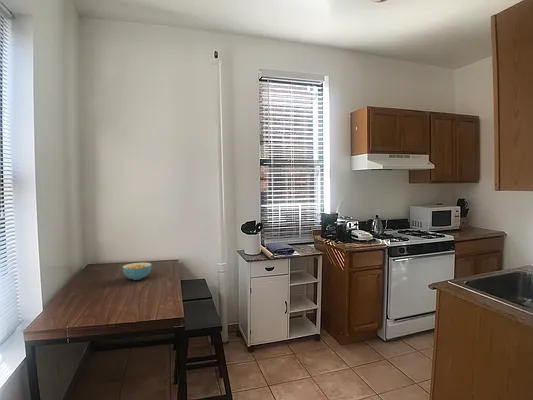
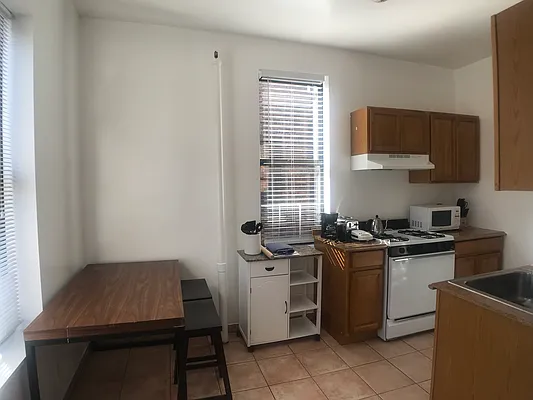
- cereal bowl [122,262,153,281]
